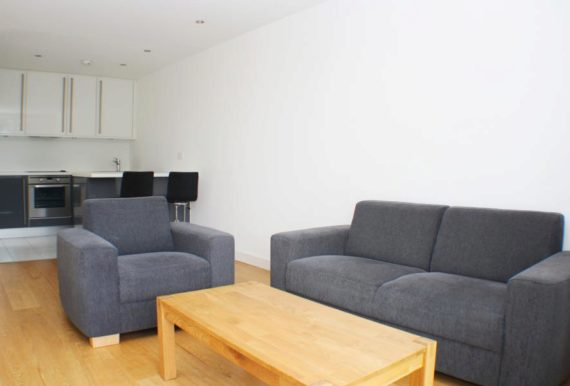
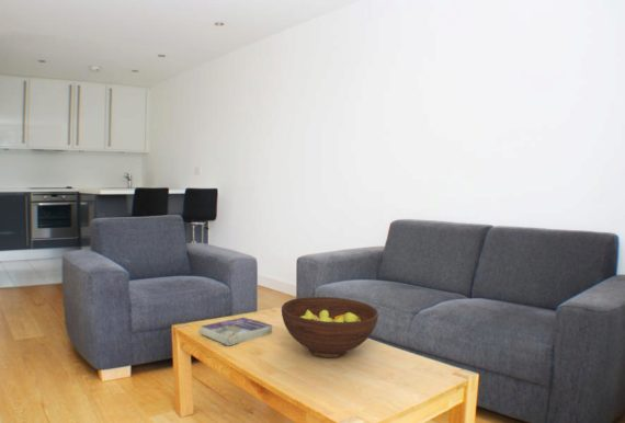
+ fruit bowl [281,296,379,358]
+ book [198,317,273,347]
